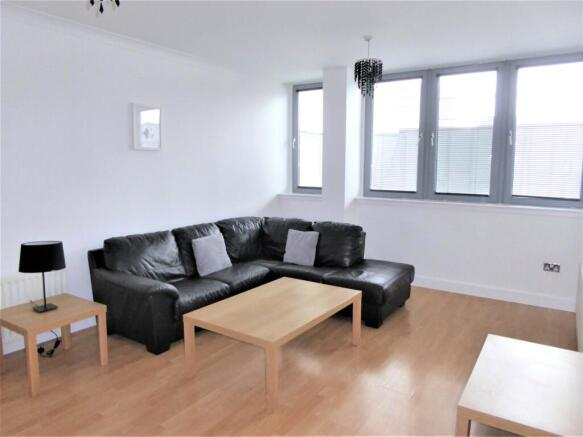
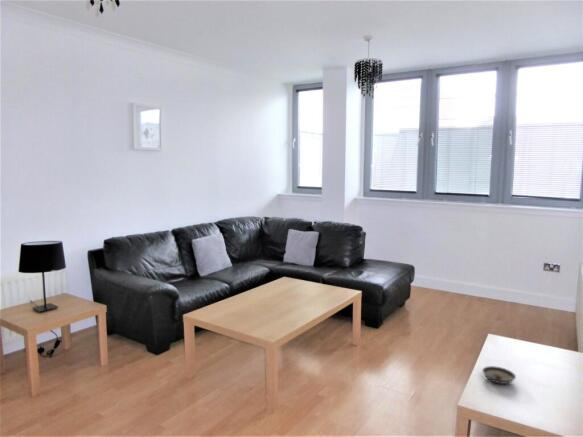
+ saucer [482,365,517,385]
